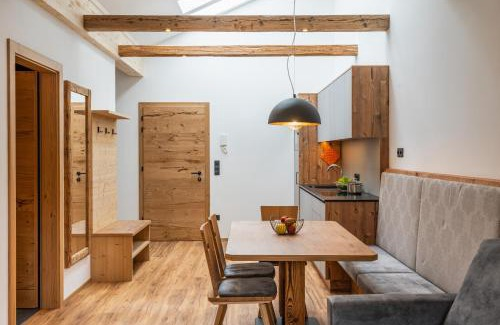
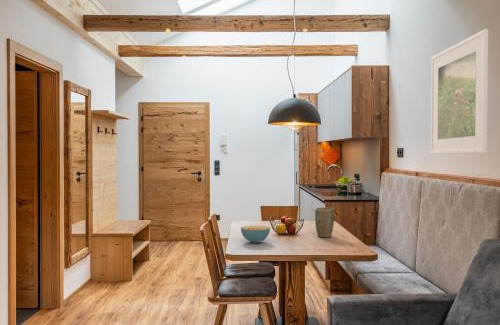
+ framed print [430,28,489,155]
+ cereal bowl [240,225,271,244]
+ plant pot [314,207,335,238]
